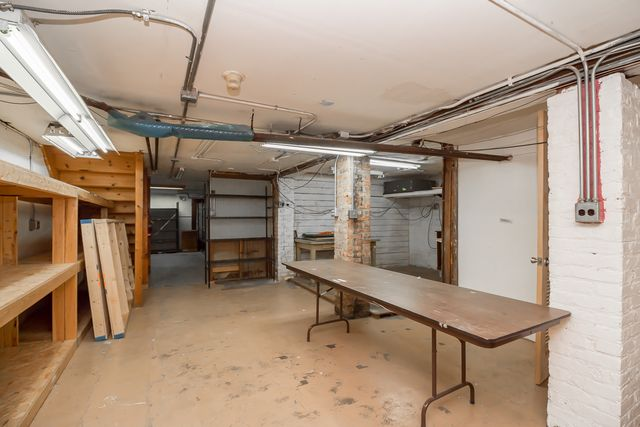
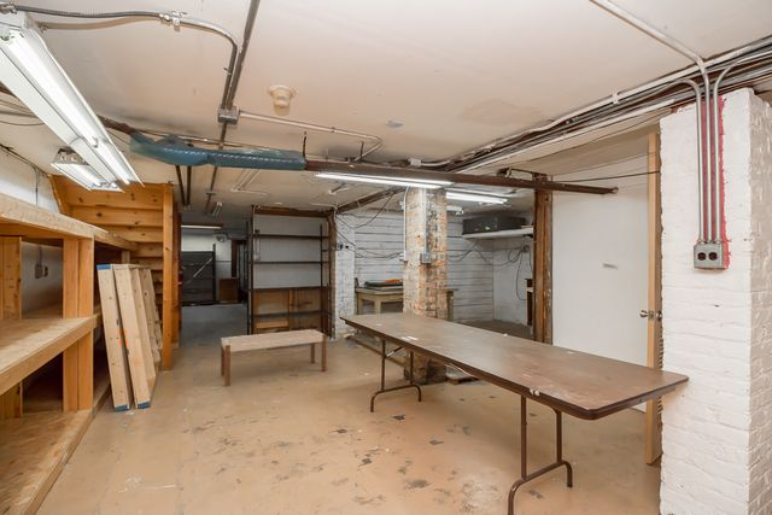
+ bench [220,328,328,387]
